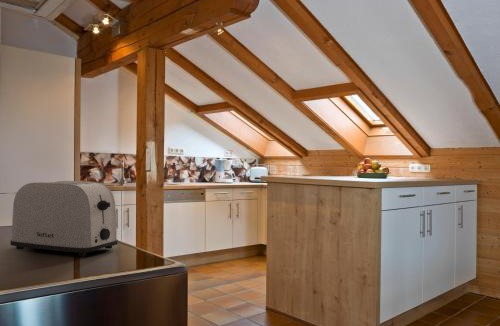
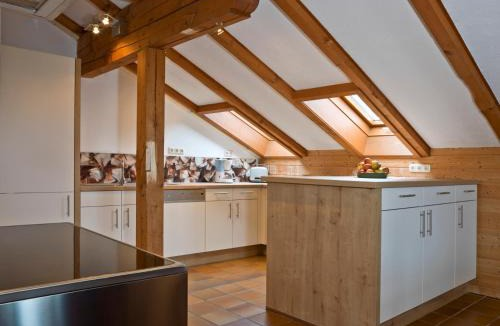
- toaster [9,180,119,257]
